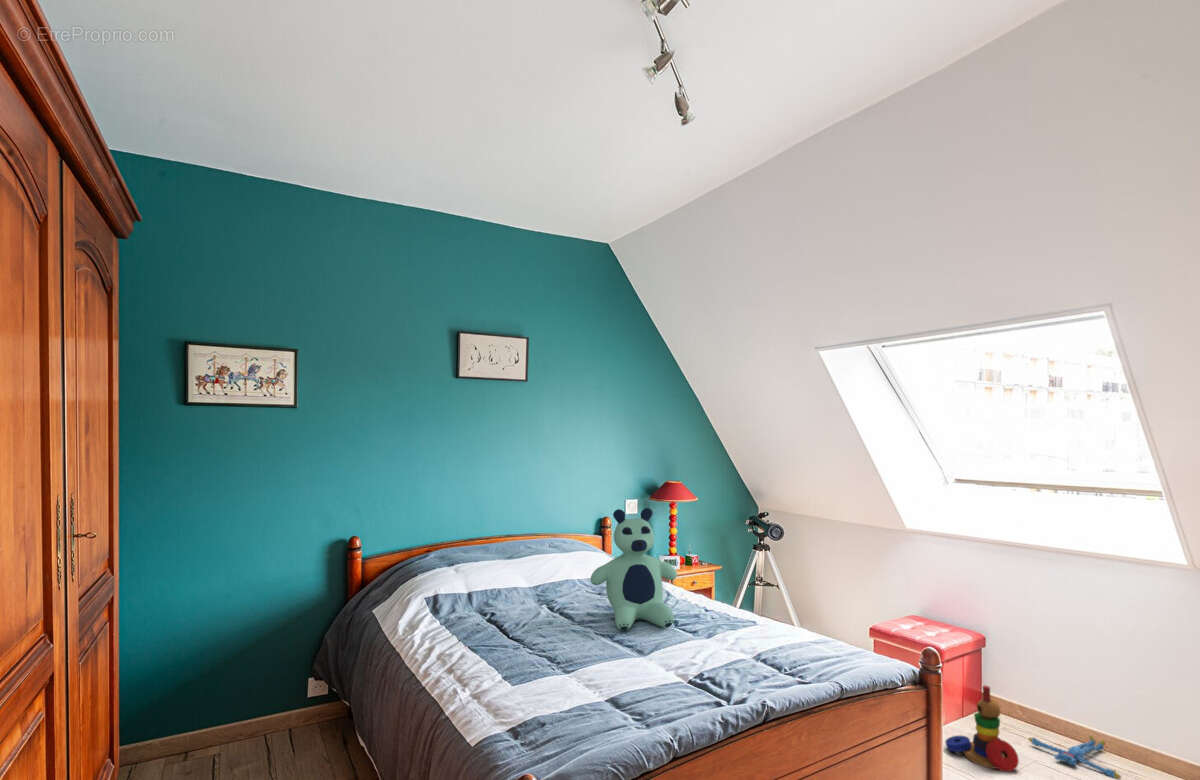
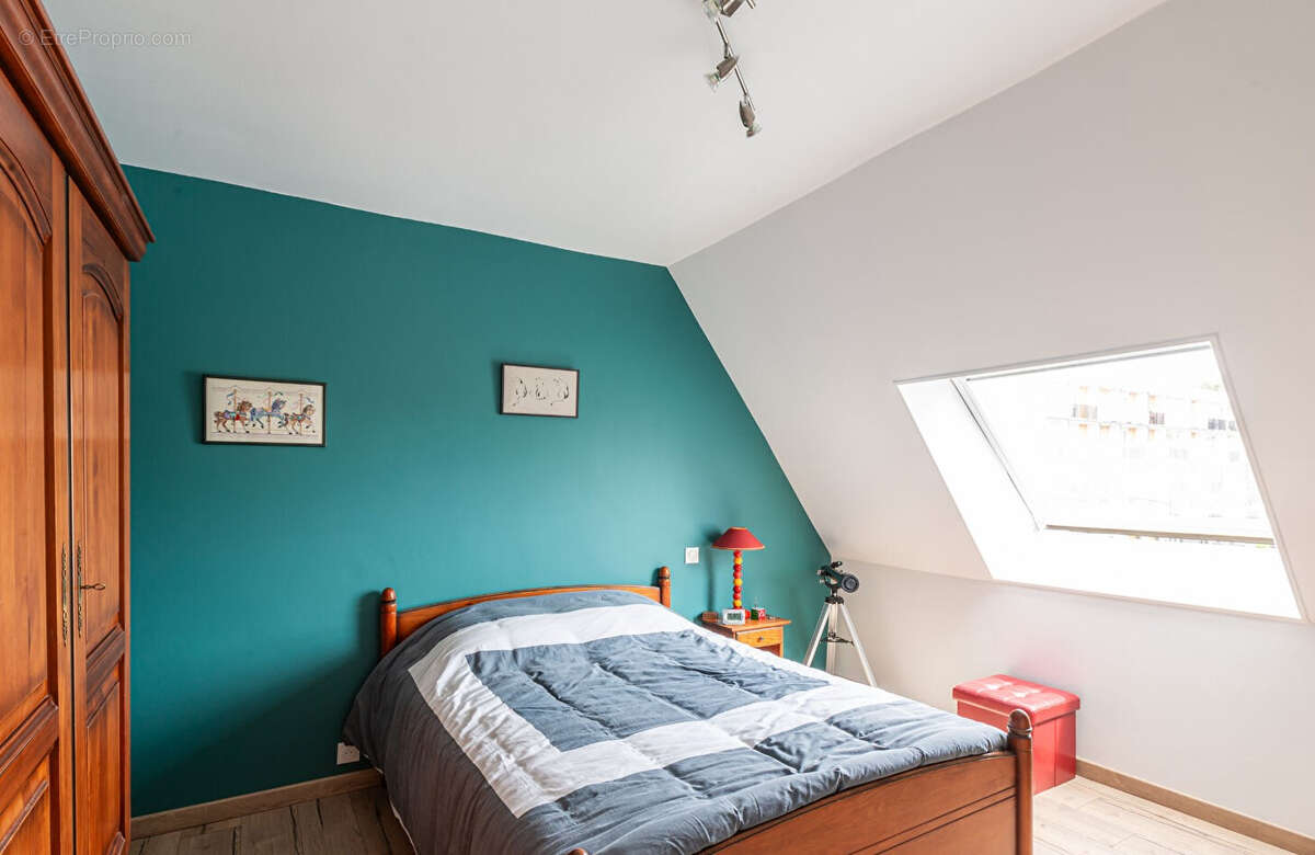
- bear [589,507,678,632]
- plush toy [1027,734,1122,780]
- stacking toy [944,685,1020,773]
